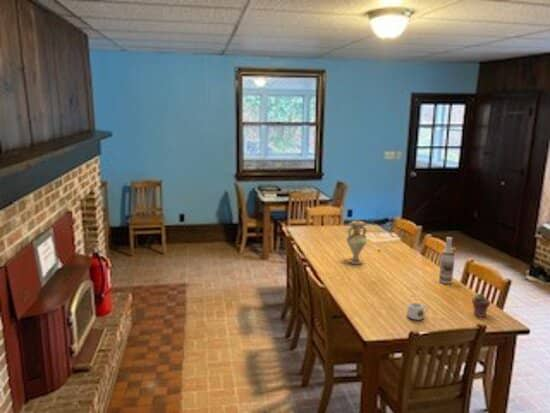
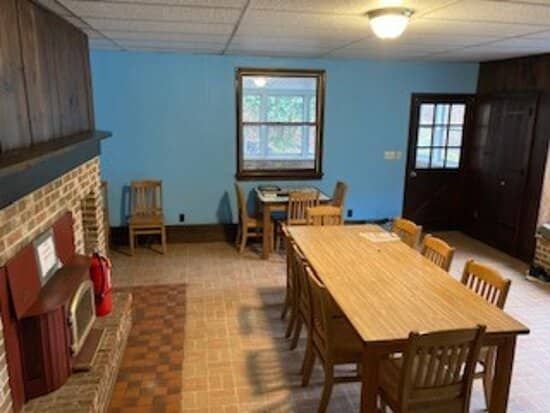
- vase [345,220,369,265]
- mug [406,302,429,321]
- wine bottle [438,236,456,285]
- potted succulent [471,292,491,318]
